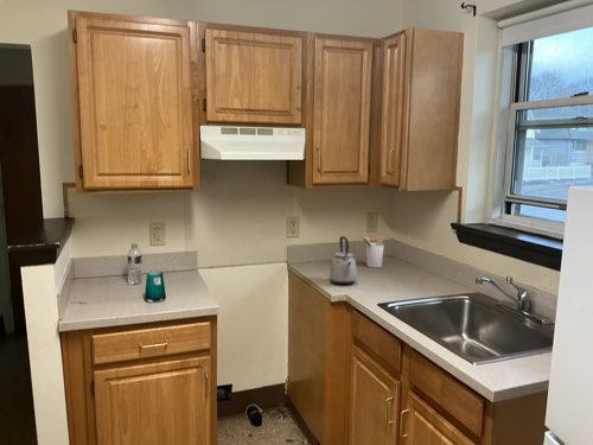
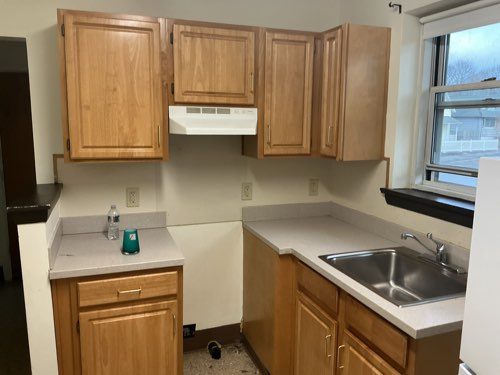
- utensil holder [359,234,385,268]
- kettle [329,235,358,286]
